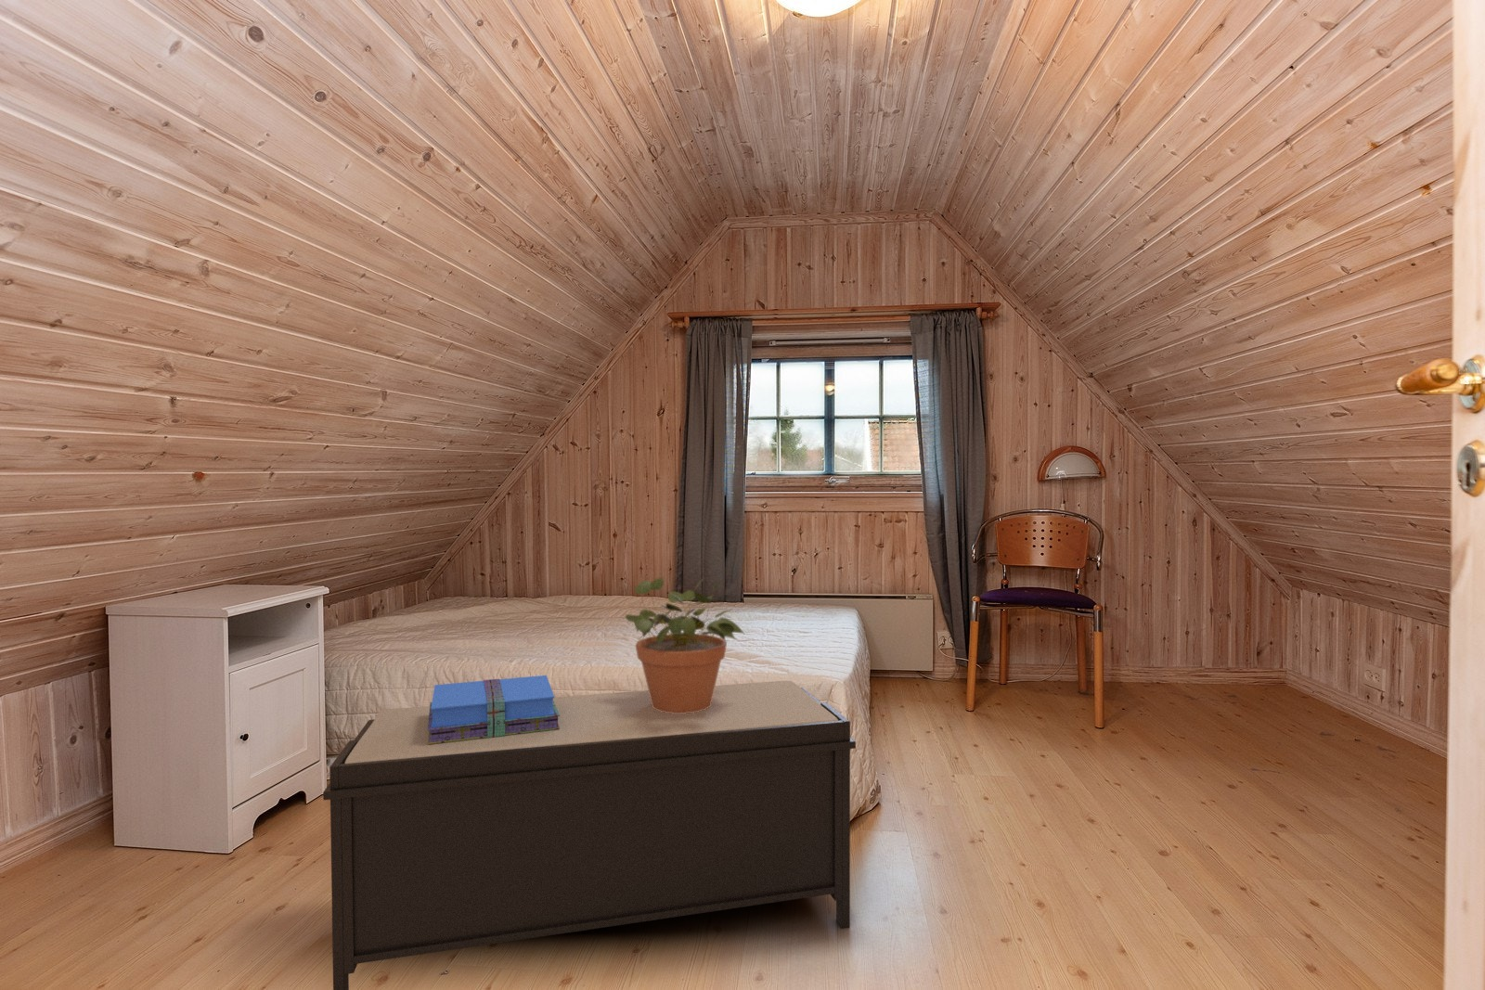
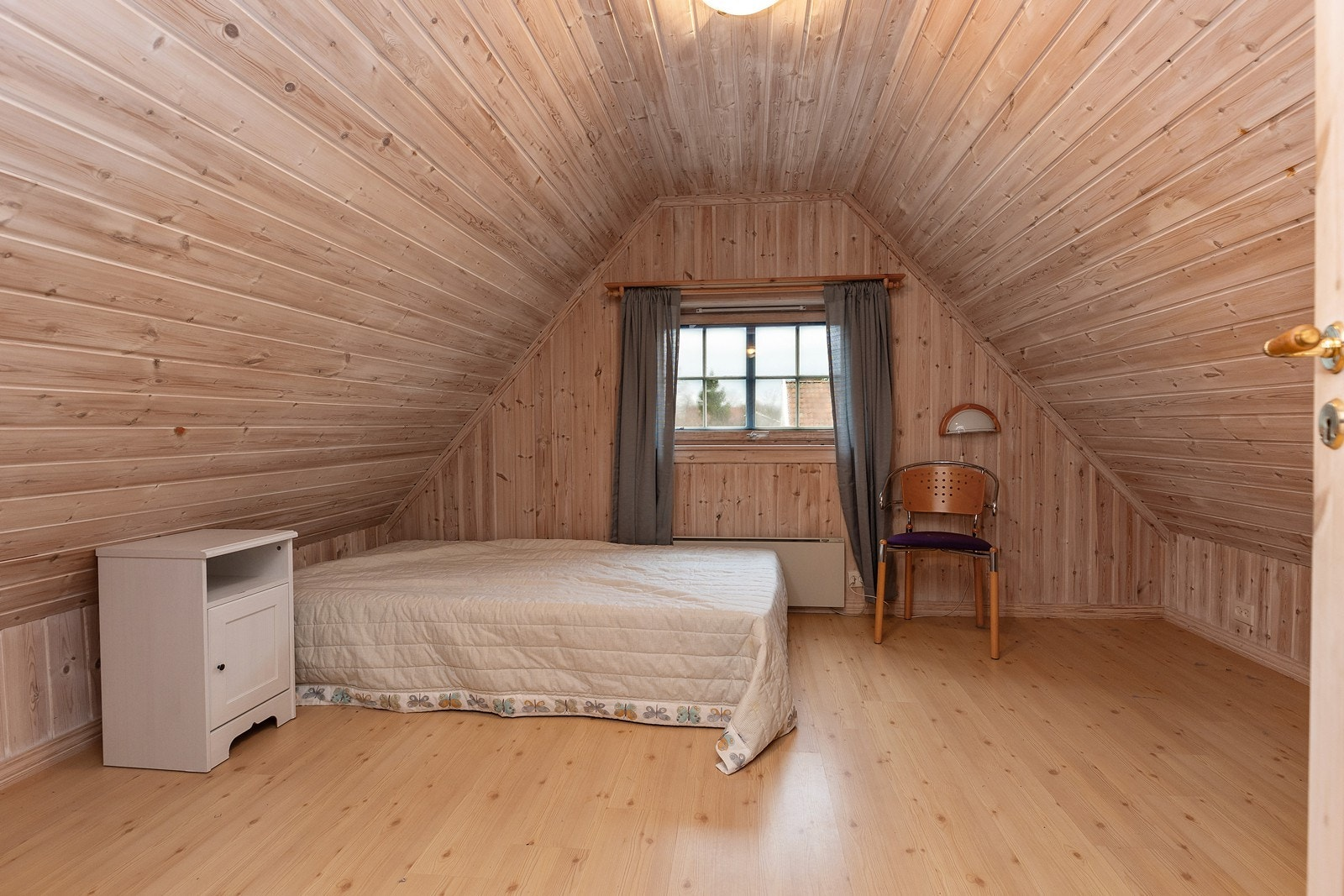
- potted plant [624,576,746,714]
- bench [322,681,856,990]
- books [428,674,560,744]
